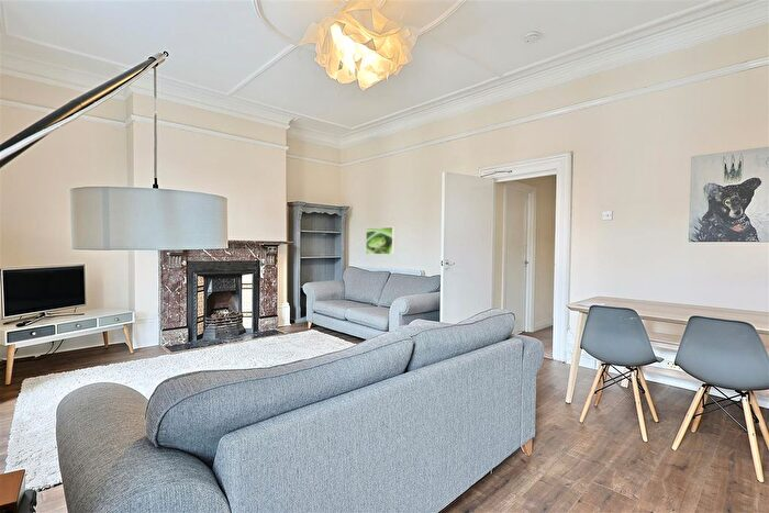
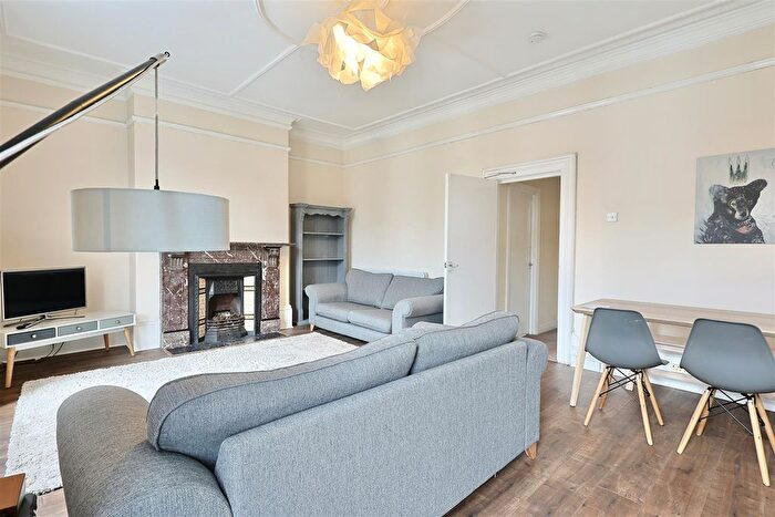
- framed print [365,226,395,256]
